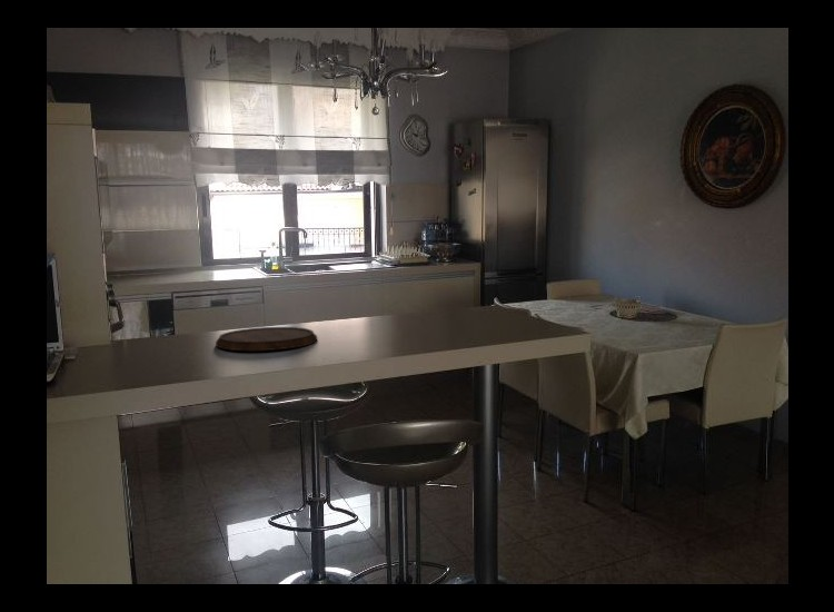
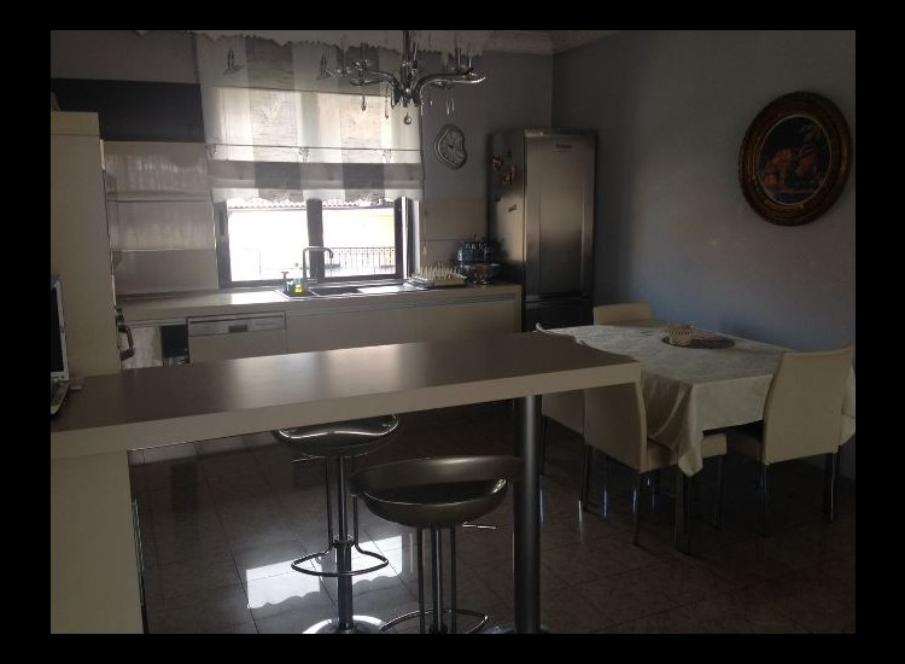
- cutting board [215,326,318,352]
